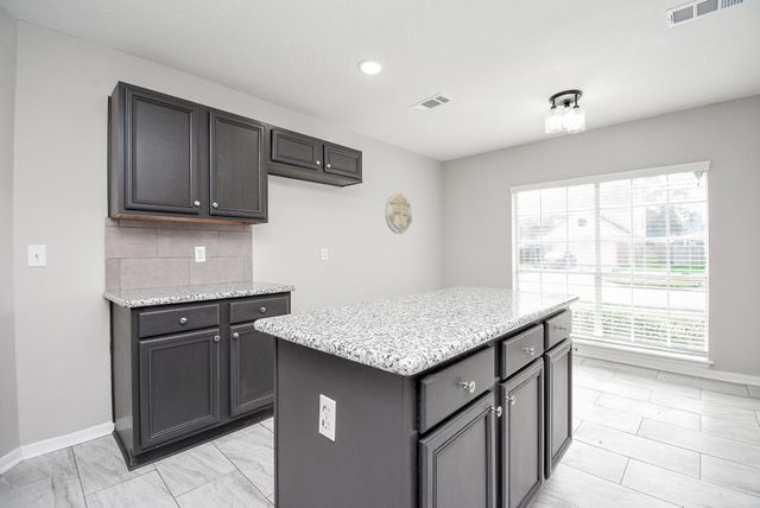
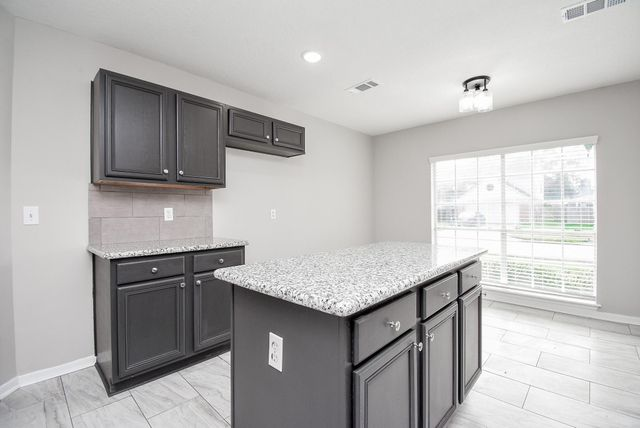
- wall decoration [384,192,413,235]
